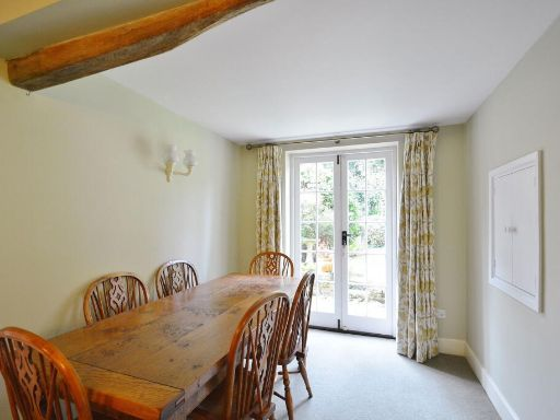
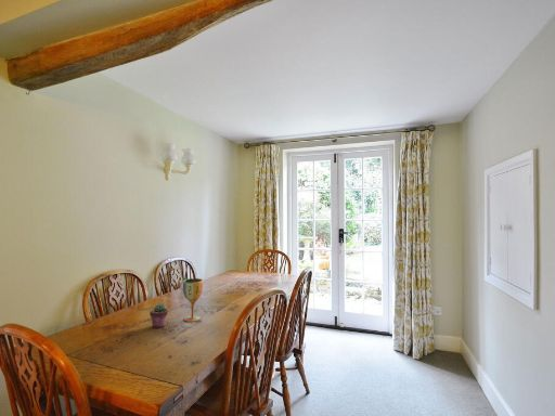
+ potted succulent [149,302,169,329]
+ wine glass [182,277,204,323]
